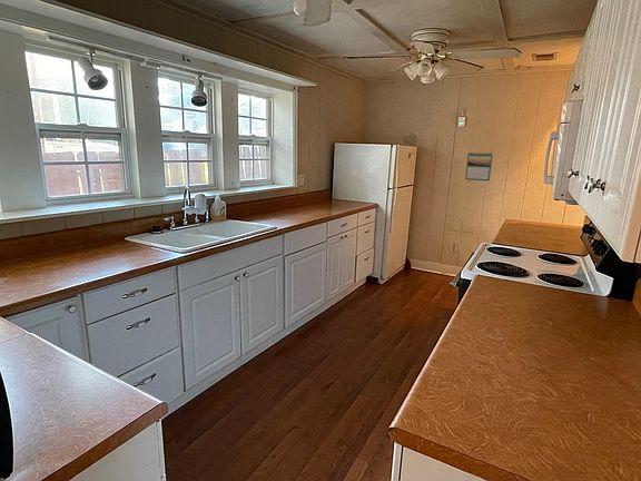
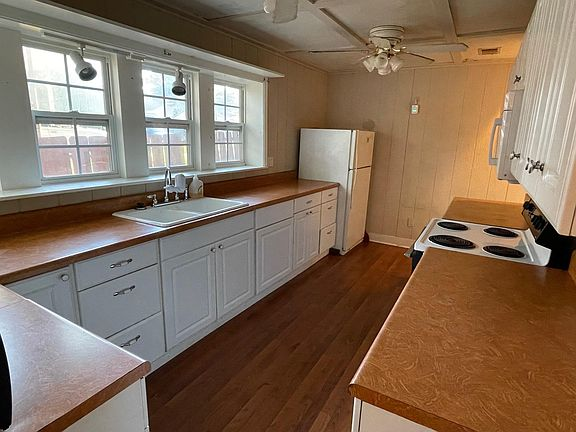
- calendar [464,151,493,183]
